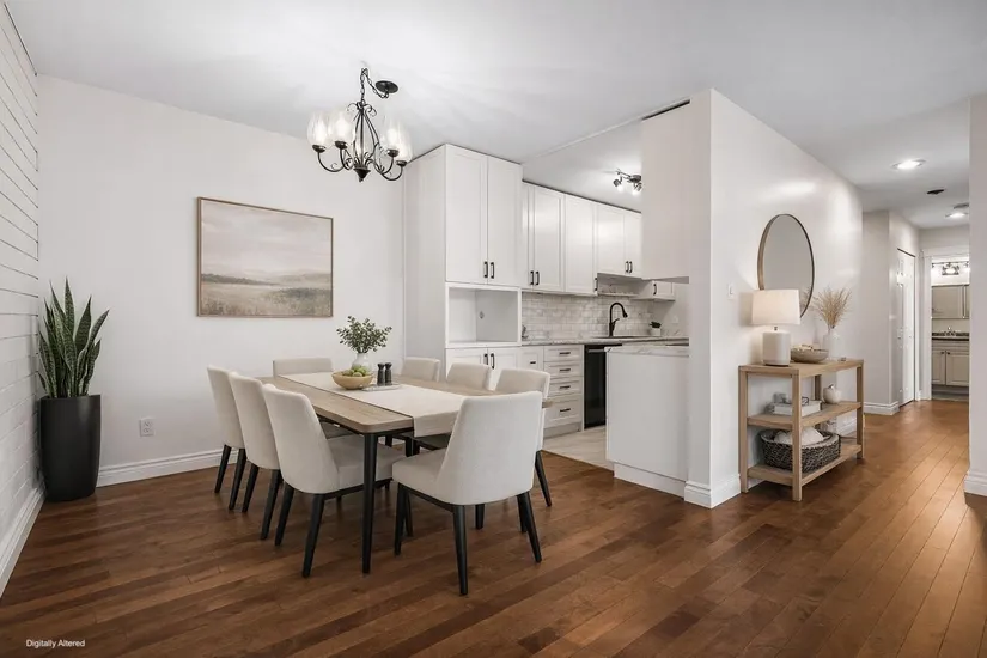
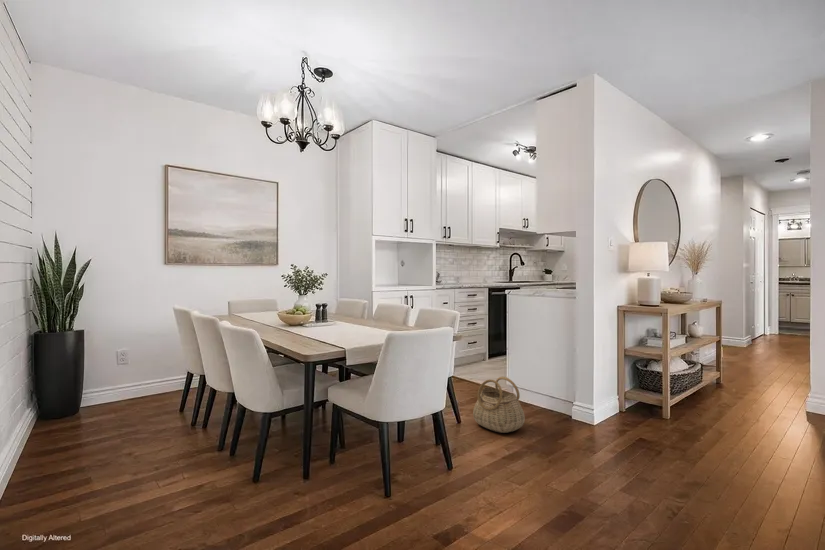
+ basket [472,376,526,434]
